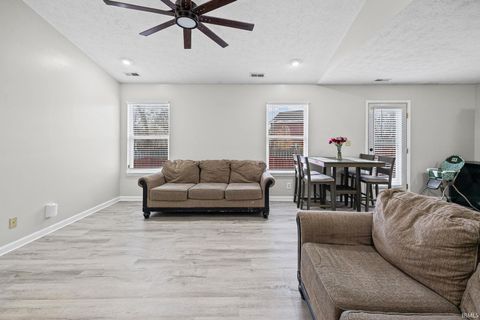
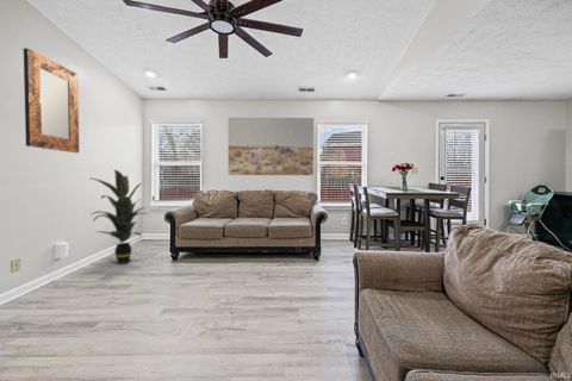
+ home mirror [23,48,80,154]
+ wall art [228,117,315,176]
+ indoor plant [89,168,149,266]
